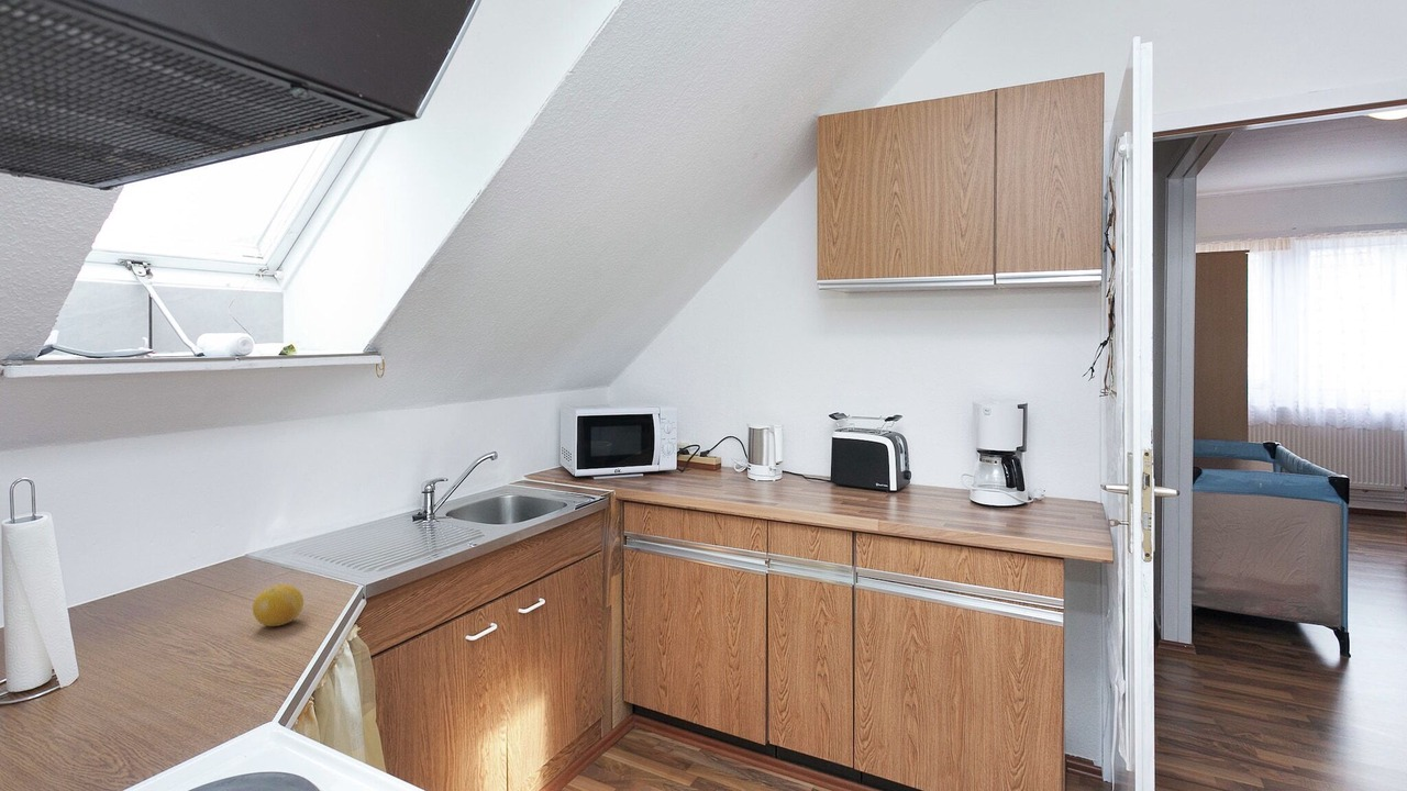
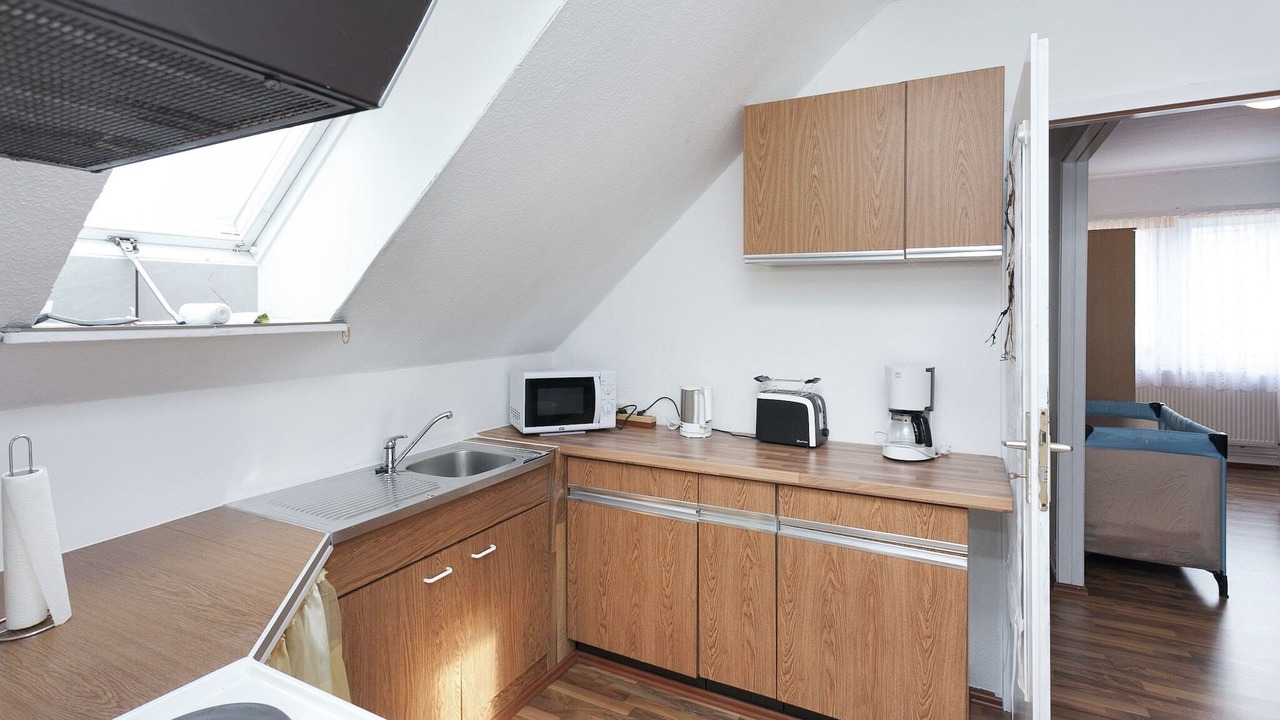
- fruit [252,583,304,627]
